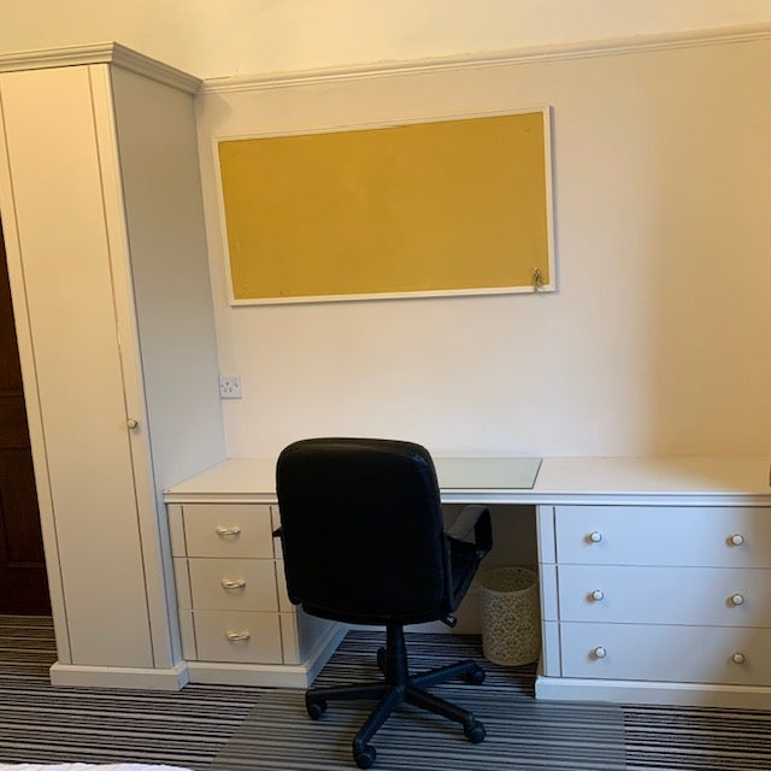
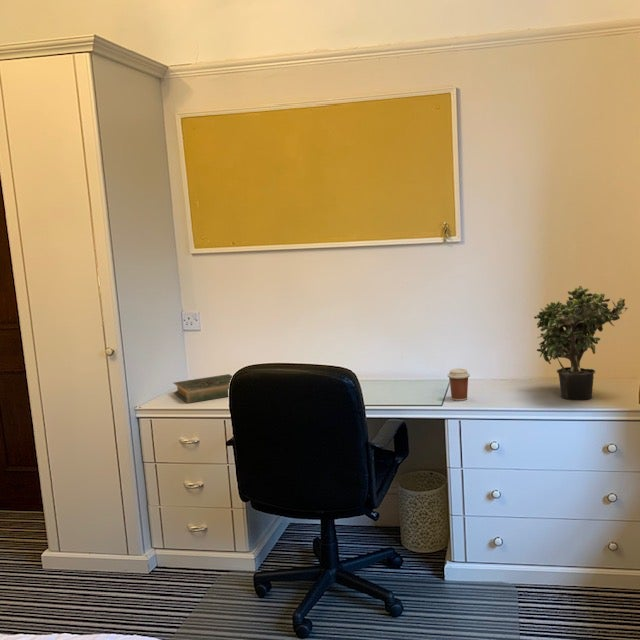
+ coffee cup [447,368,471,402]
+ hardback book [172,373,233,404]
+ potted plant [533,285,629,401]
